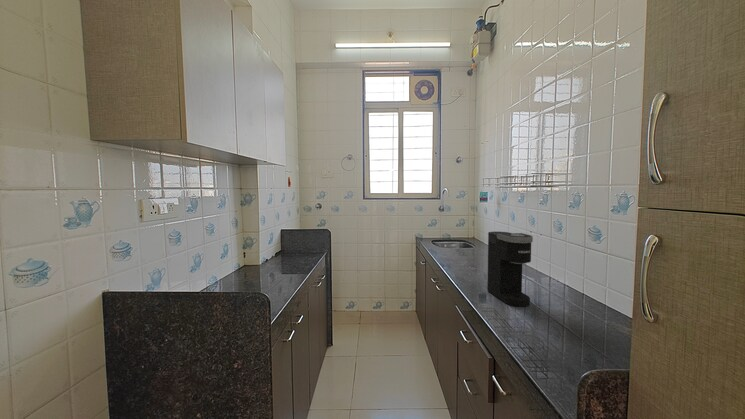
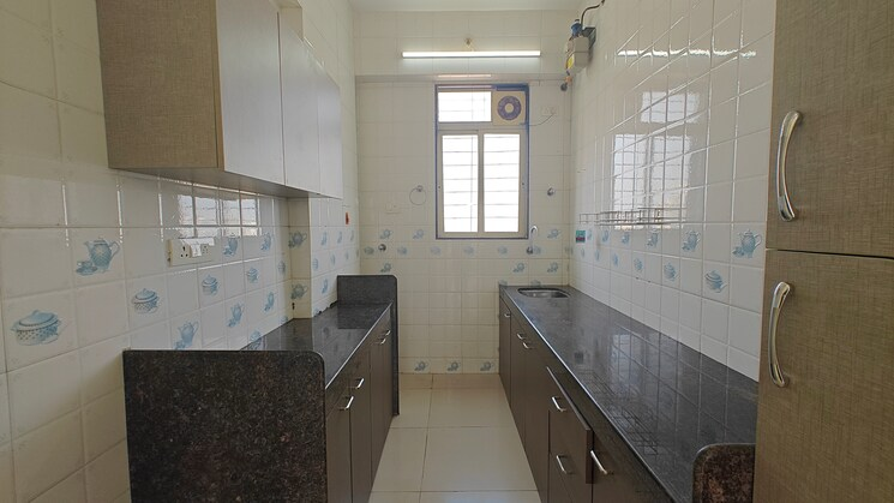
- coffee maker [486,231,534,308]
